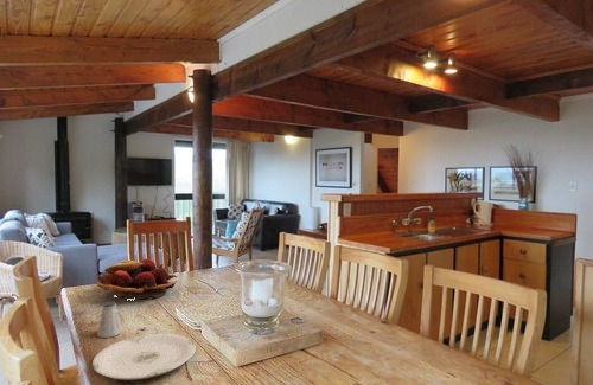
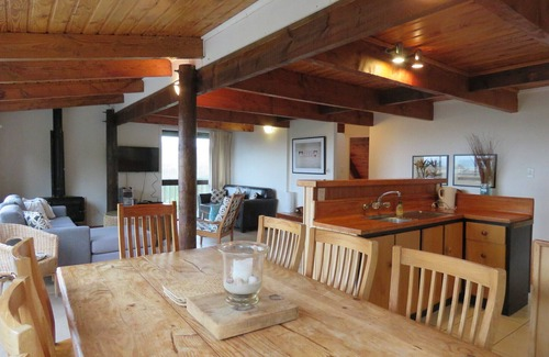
- saltshaker [96,301,123,339]
- fruit basket [96,258,178,301]
- plate [91,333,197,381]
